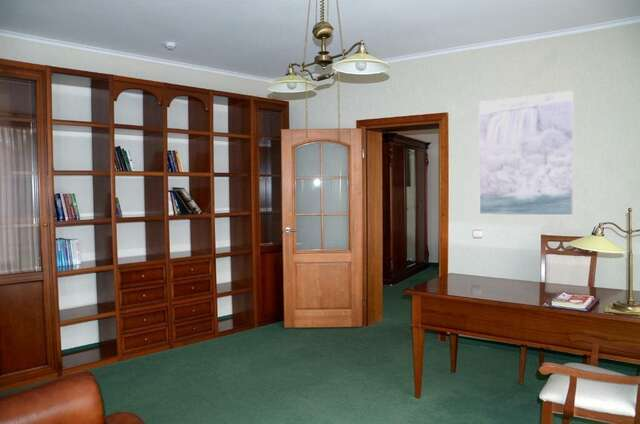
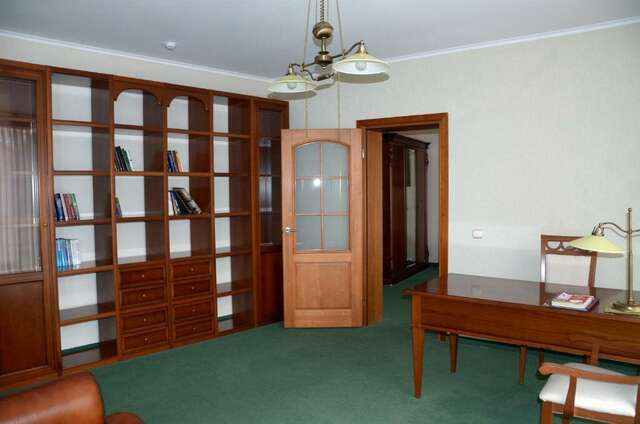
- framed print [478,90,574,216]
